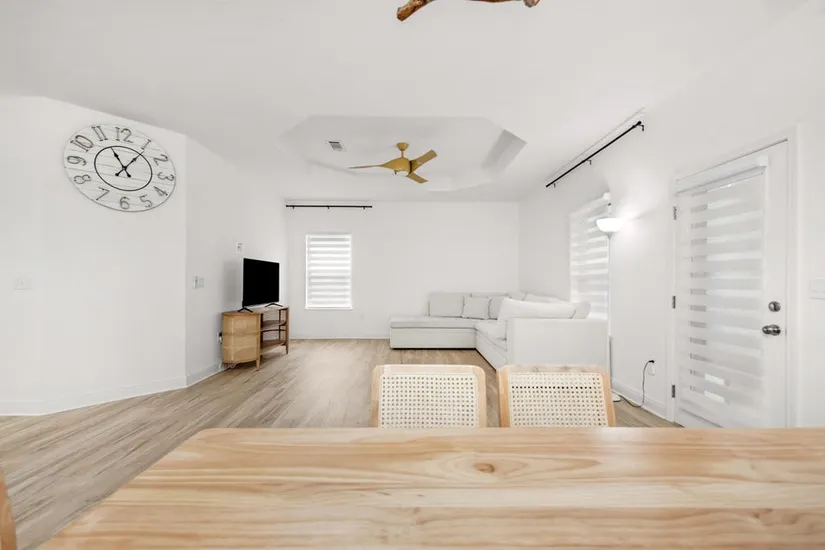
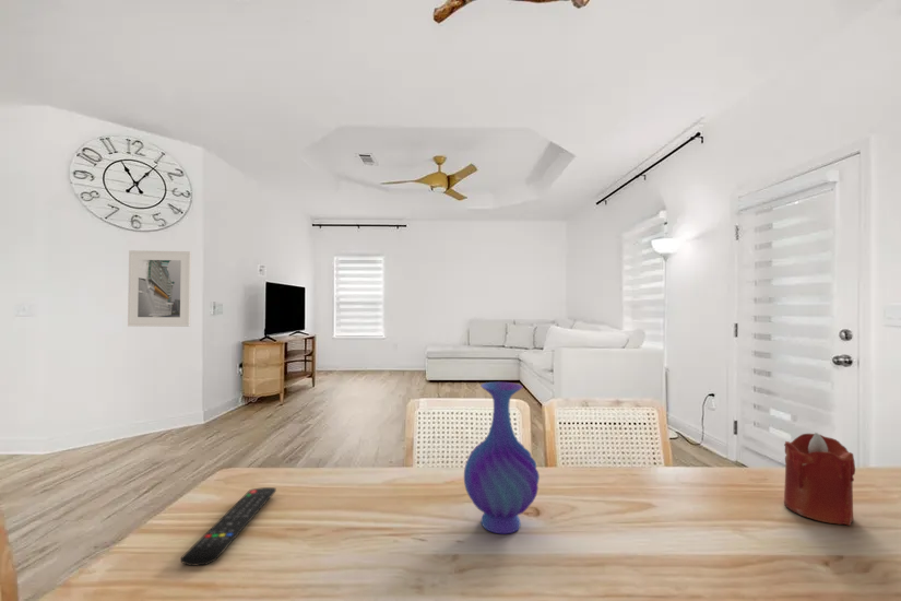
+ remote control [180,486,277,567]
+ vase [463,381,541,534]
+ candle [783,432,856,527]
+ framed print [127,249,192,328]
